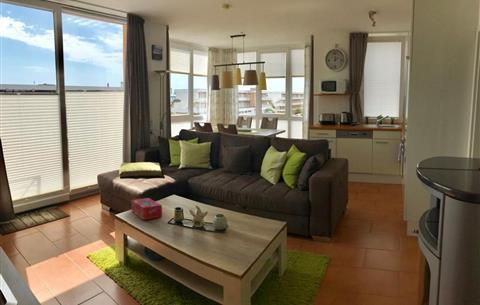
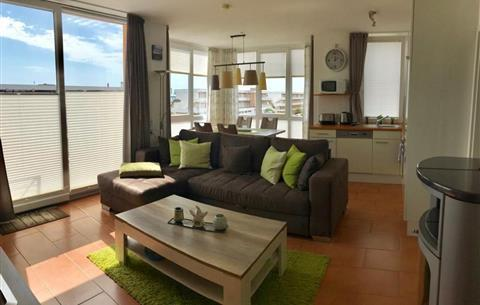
- tissue box [130,197,163,221]
